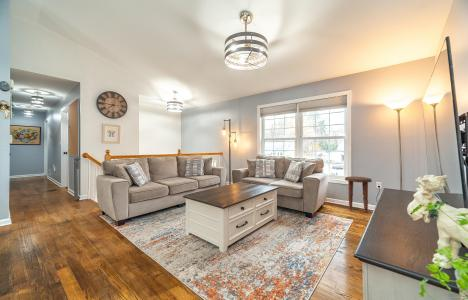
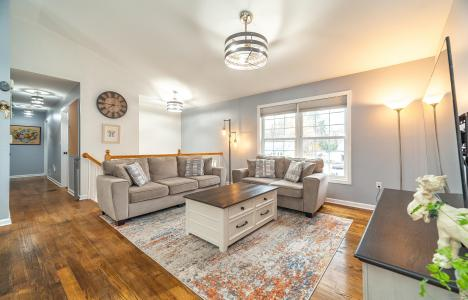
- side table [344,176,373,214]
